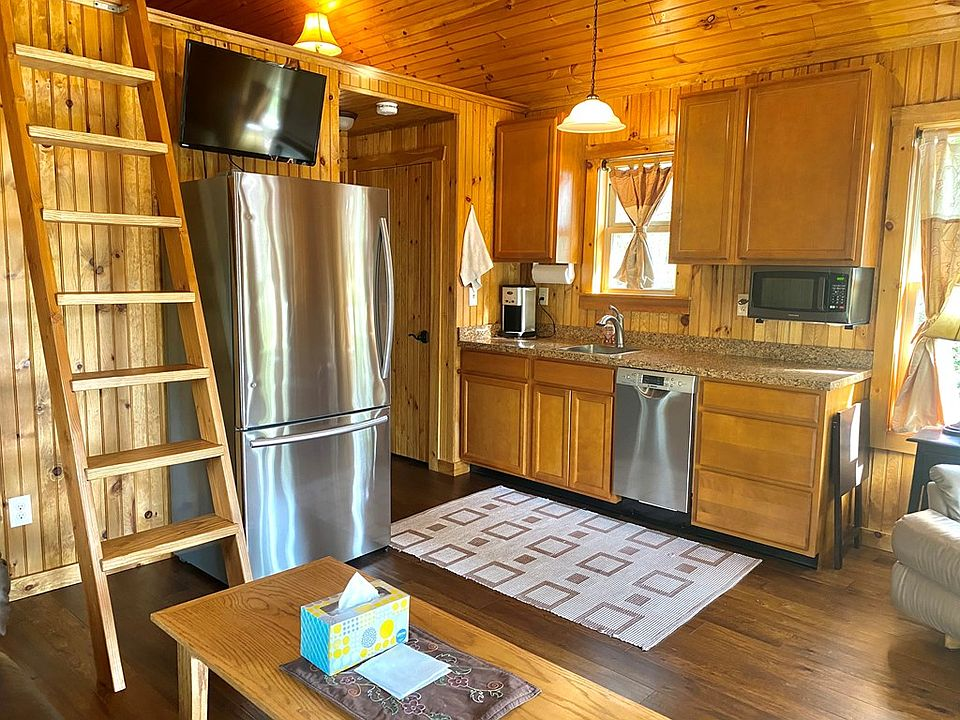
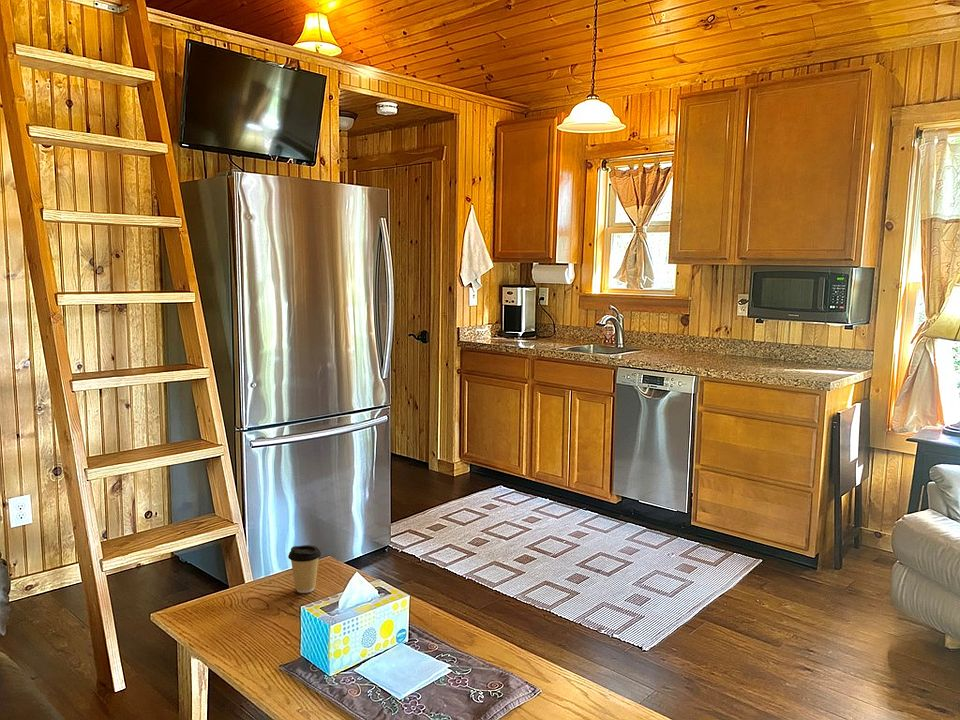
+ coffee cup [287,544,322,594]
